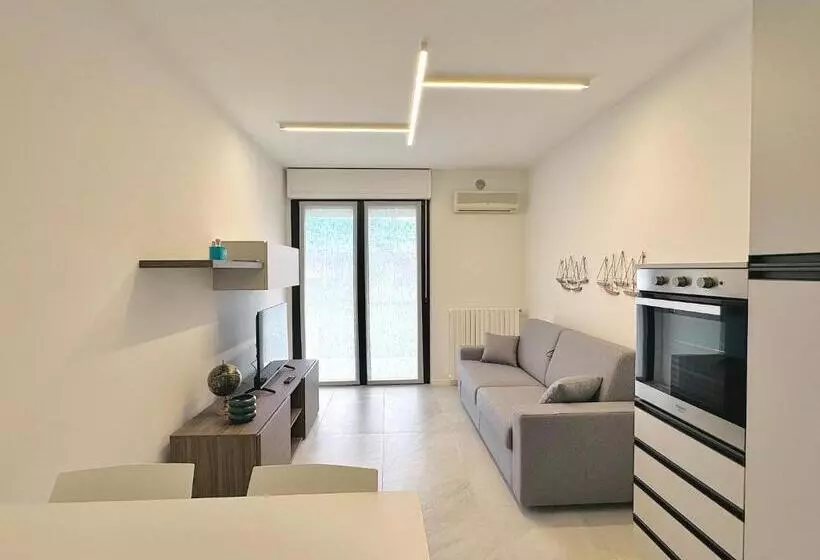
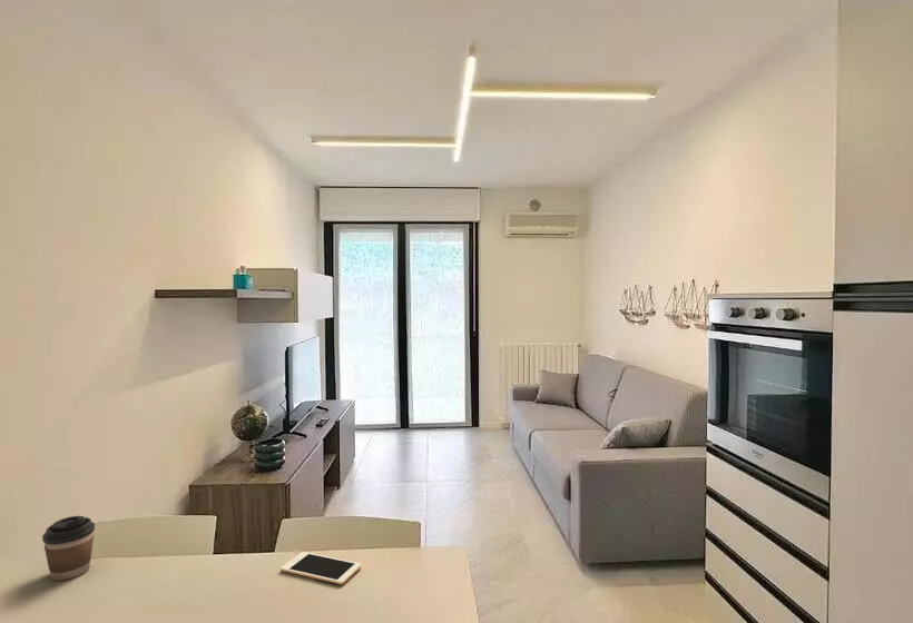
+ coffee cup [41,515,96,582]
+ cell phone [279,551,362,585]
